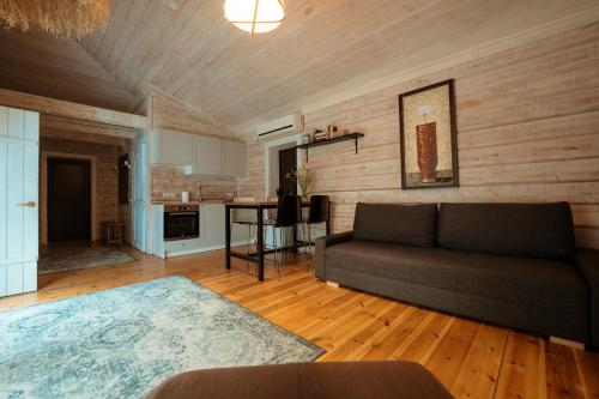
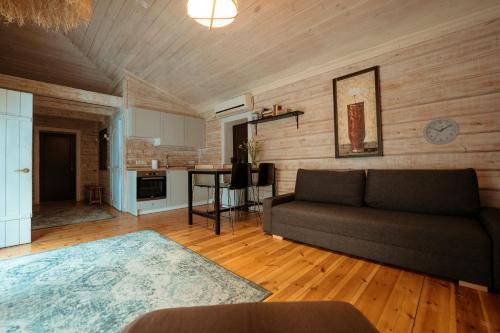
+ wall clock [422,117,460,146]
